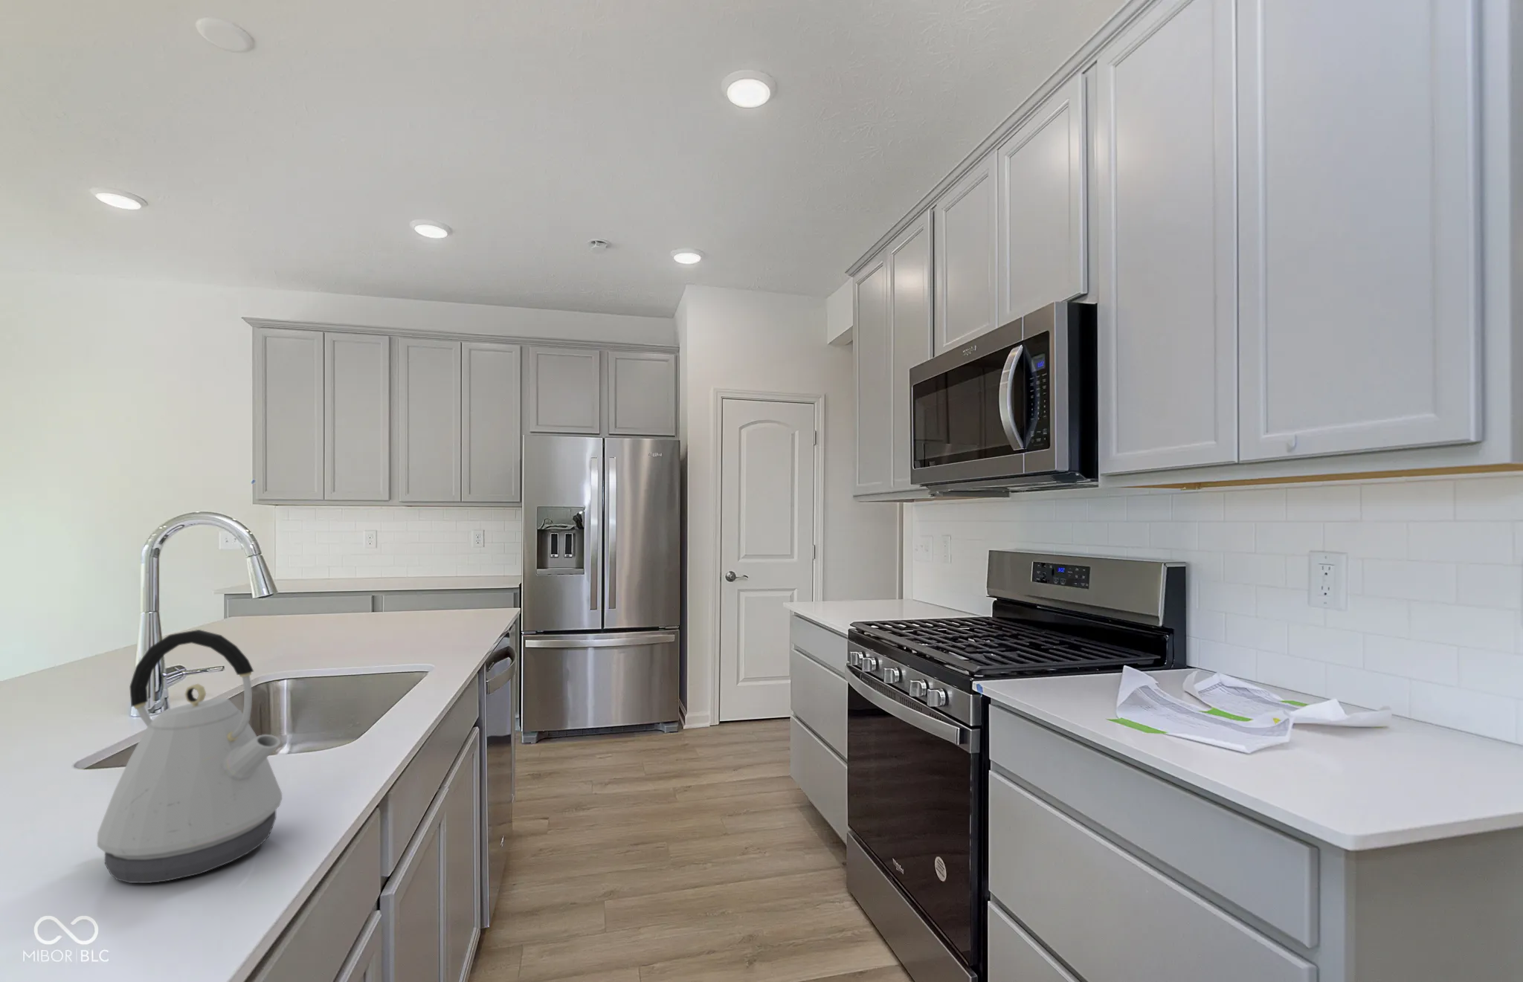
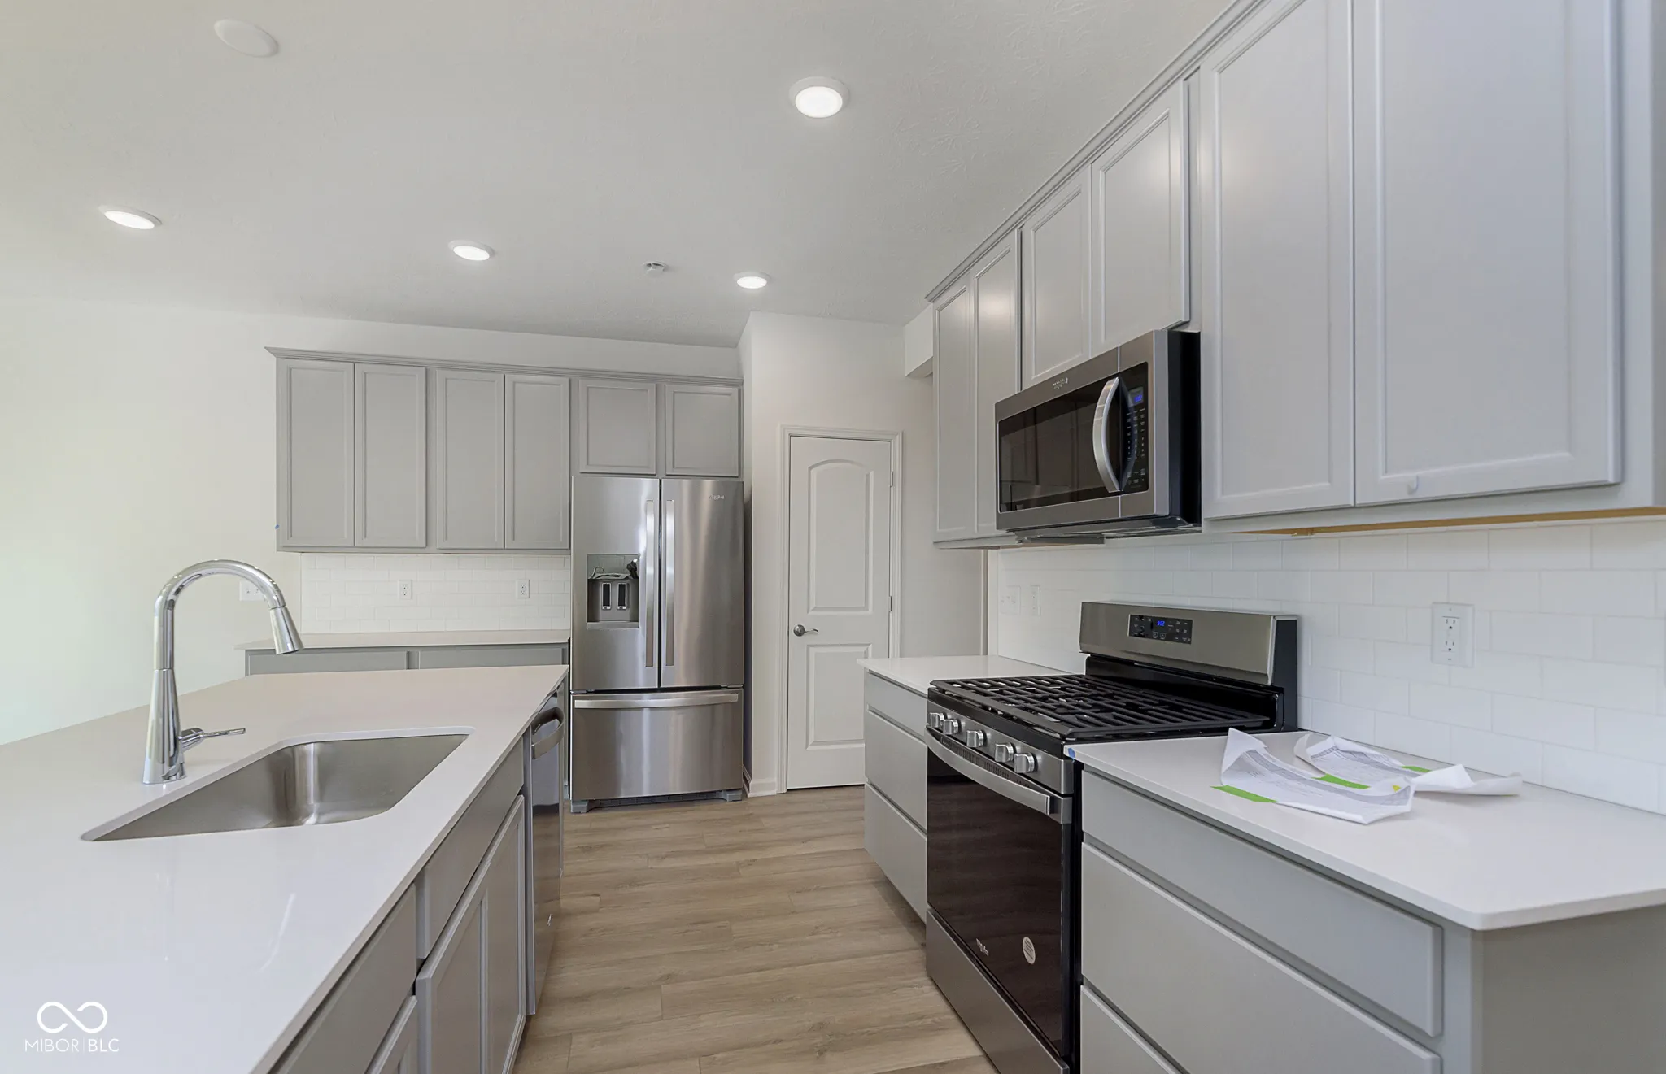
- kettle [97,629,283,884]
